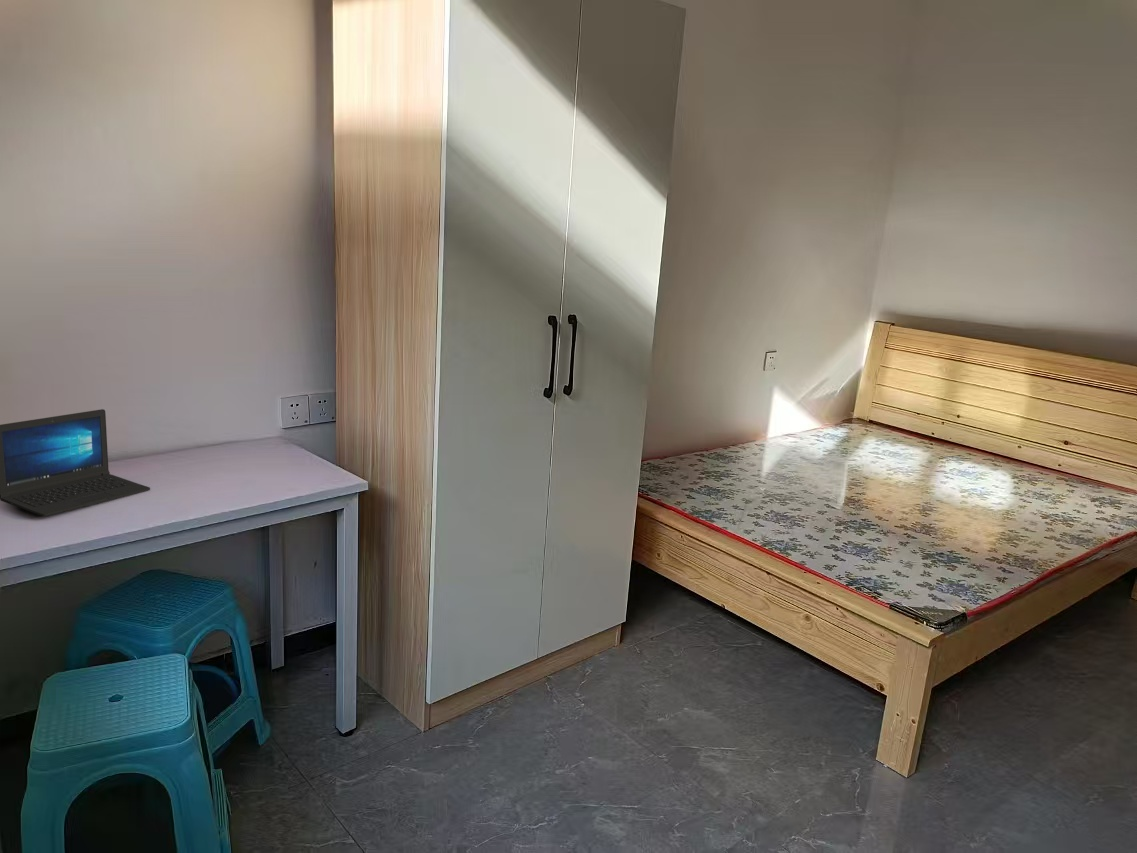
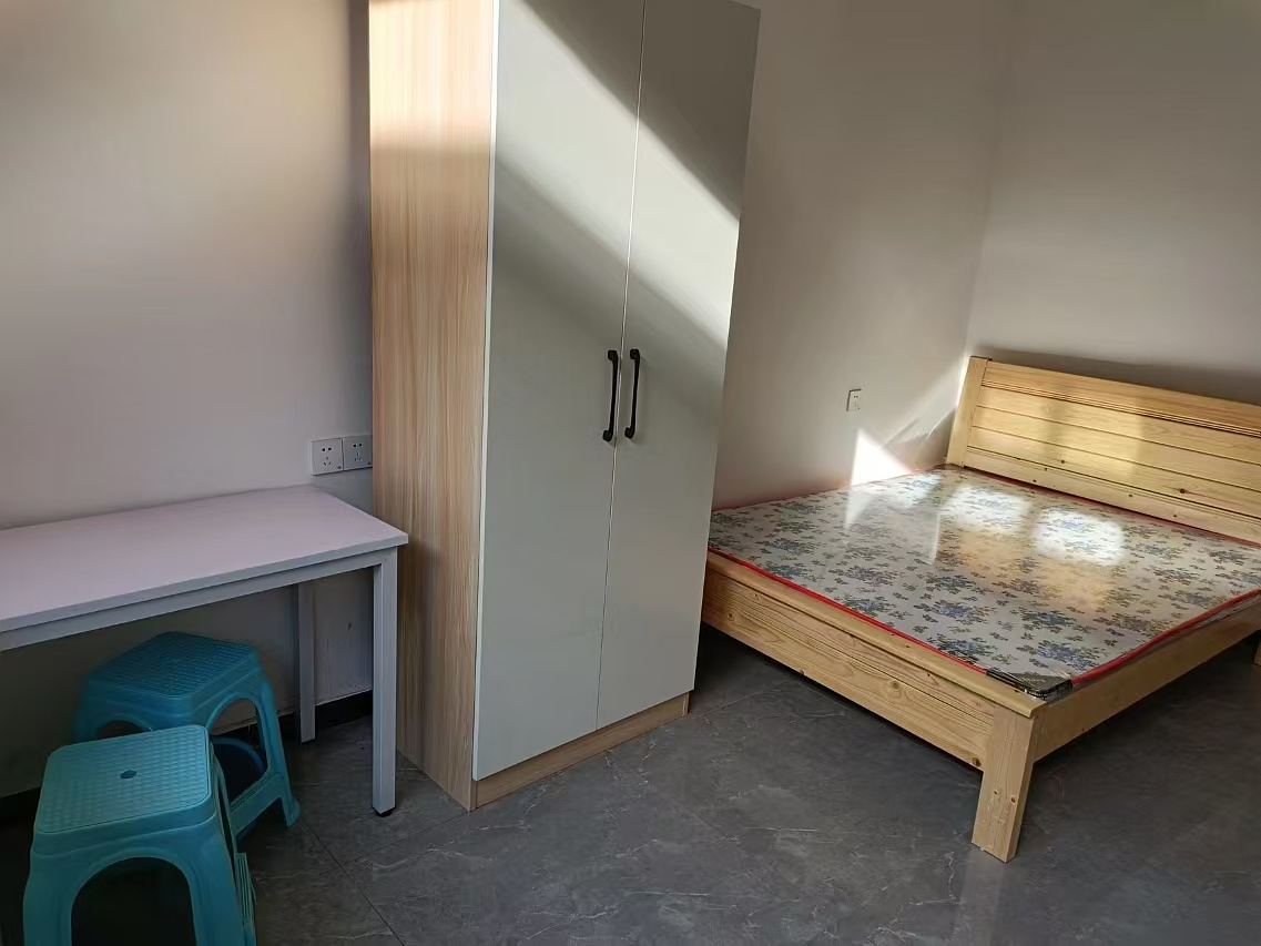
- laptop [0,408,151,517]
